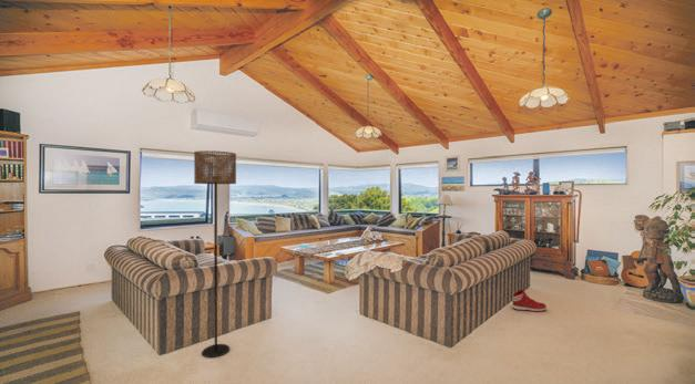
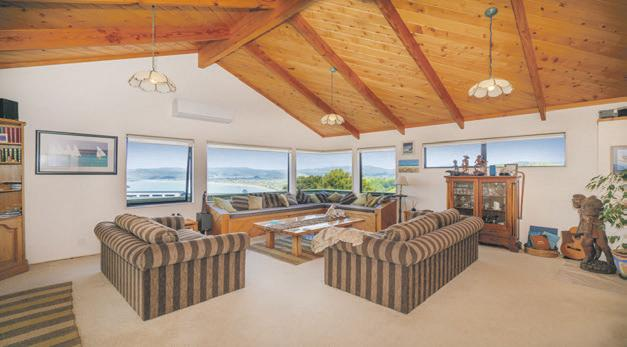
- sneaker [511,289,548,312]
- floor lamp [193,149,237,359]
